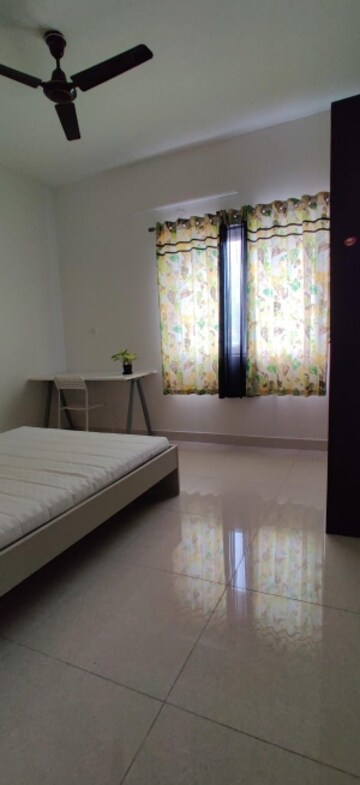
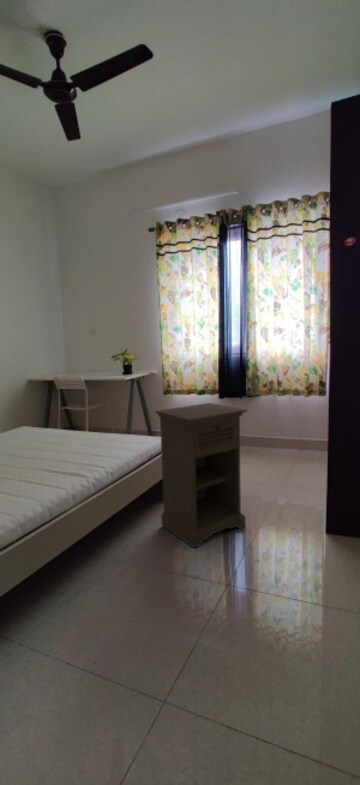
+ nightstand [154,402,248,549]
